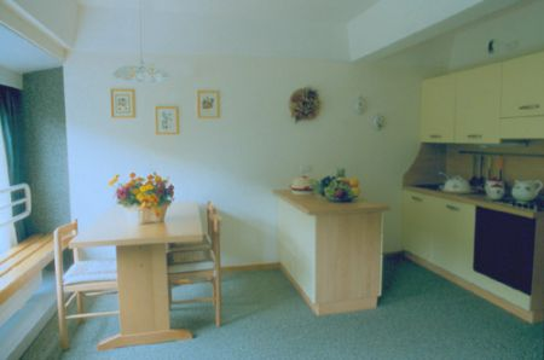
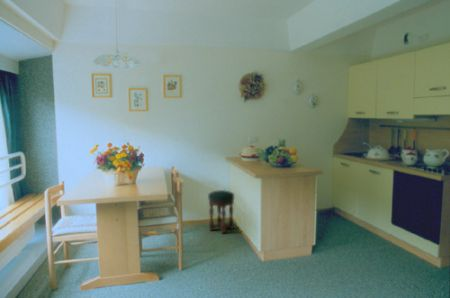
+ stool [207,189,235,235]
